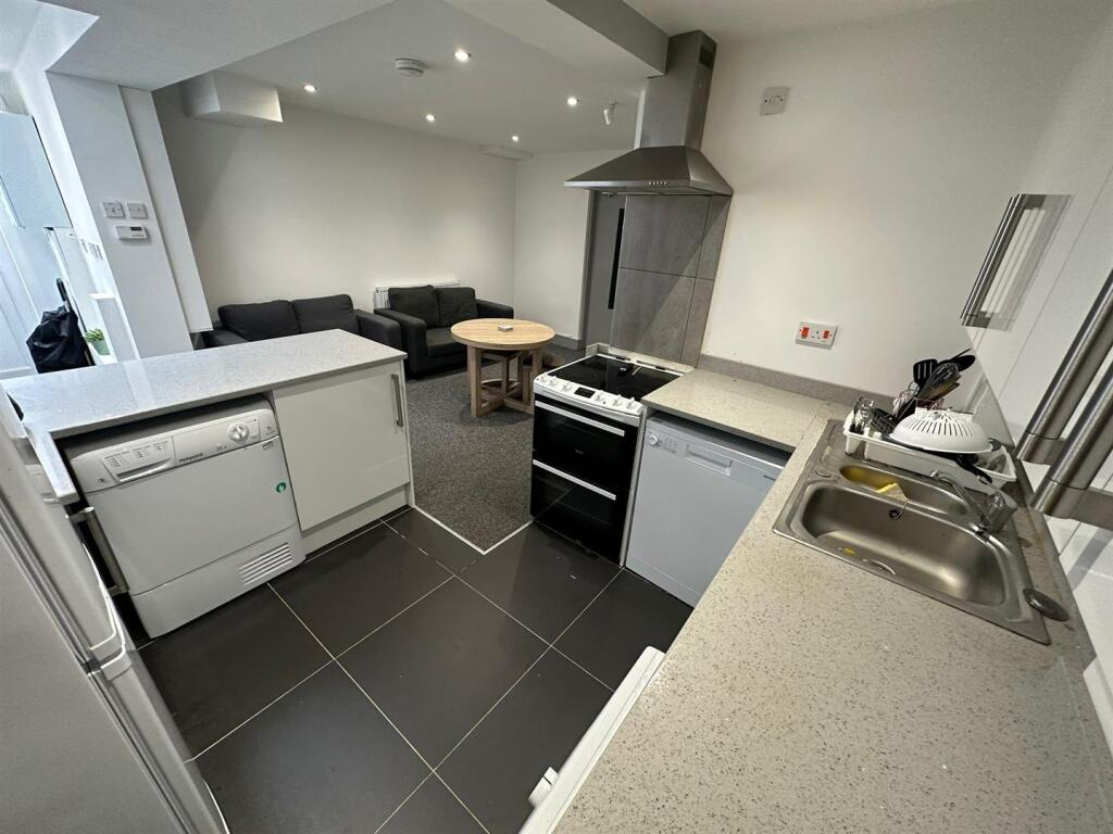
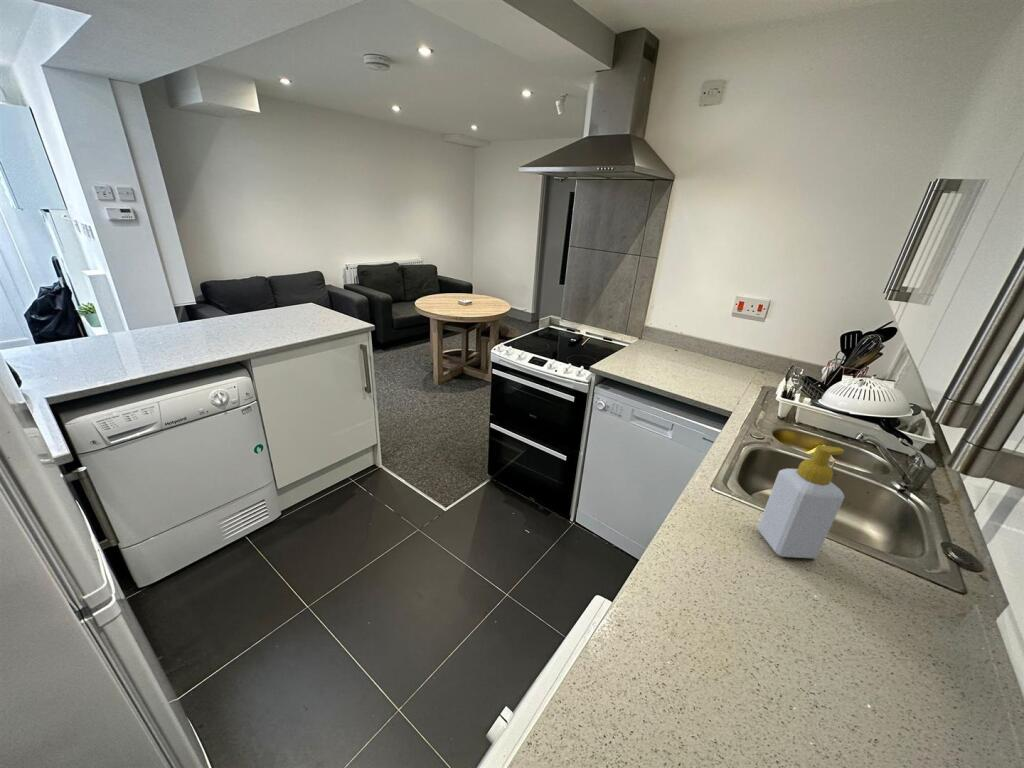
+ soap bottle [757,444,846,559]
